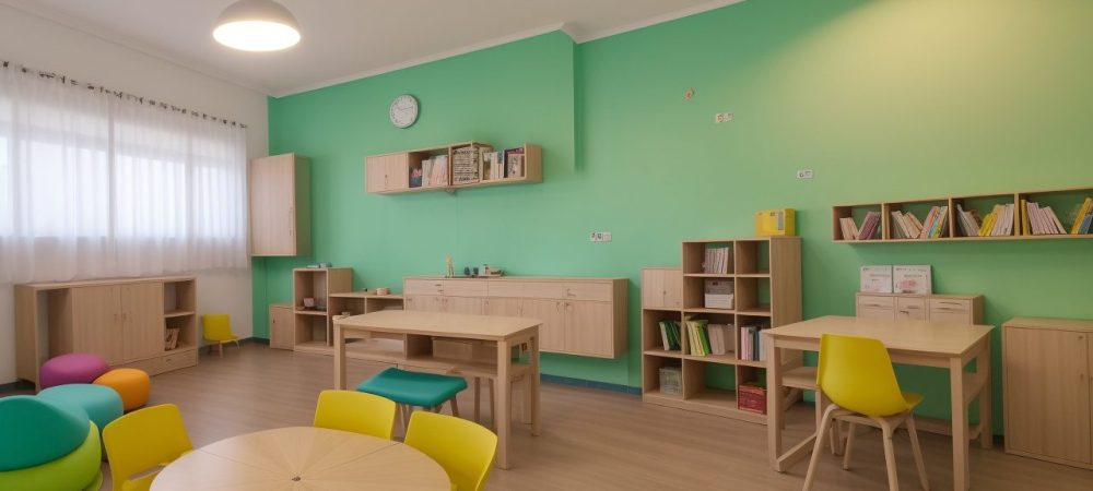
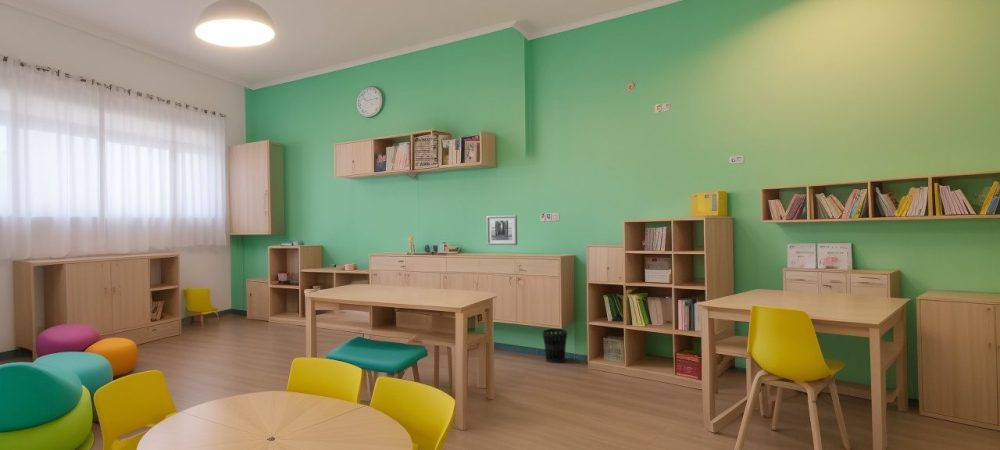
+ wall art [485,214,518,246]
+ wastebasket [542,328,568,364]
